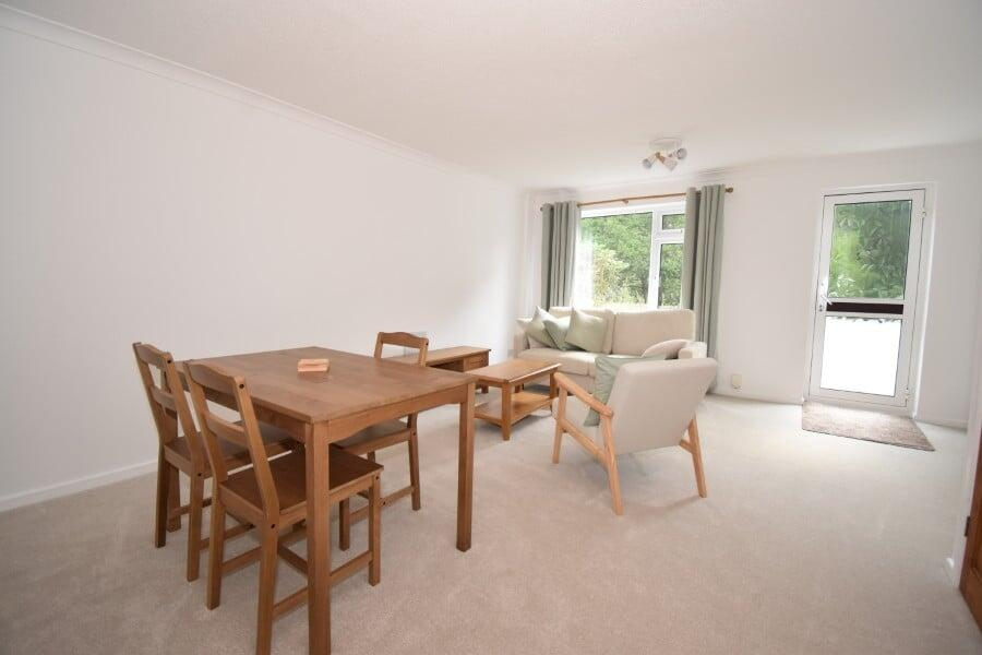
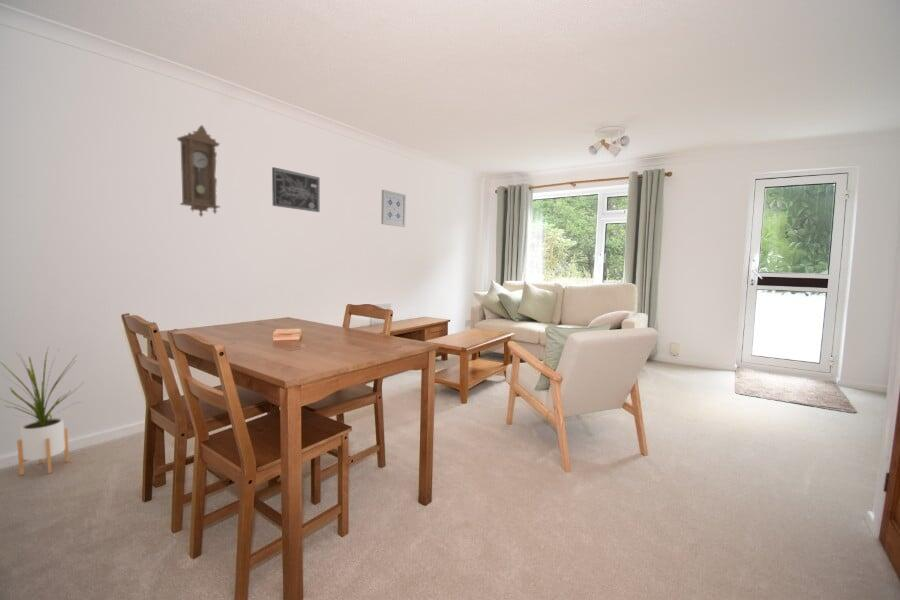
+ pendulum clock [176,124,221,218]
+ house plant [0,345,86,476]
+ wall art [380,189,407,228]
+ wall art [271,166,320,213]
